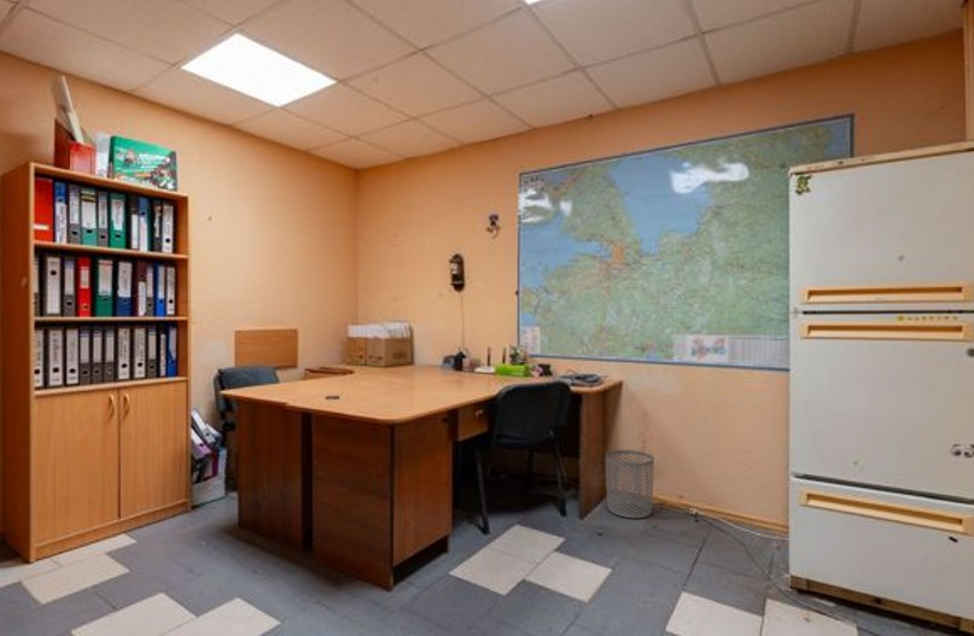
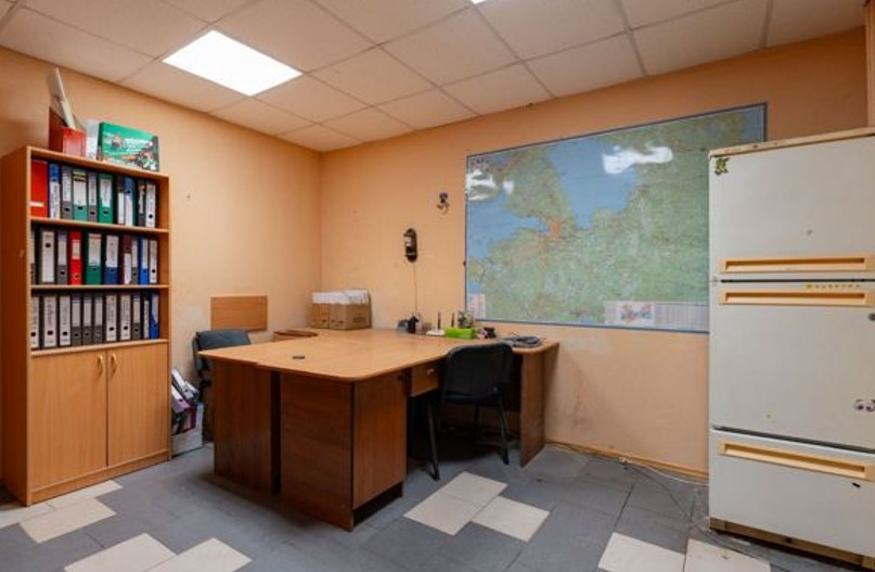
- waste bin [605,449,655,519]
